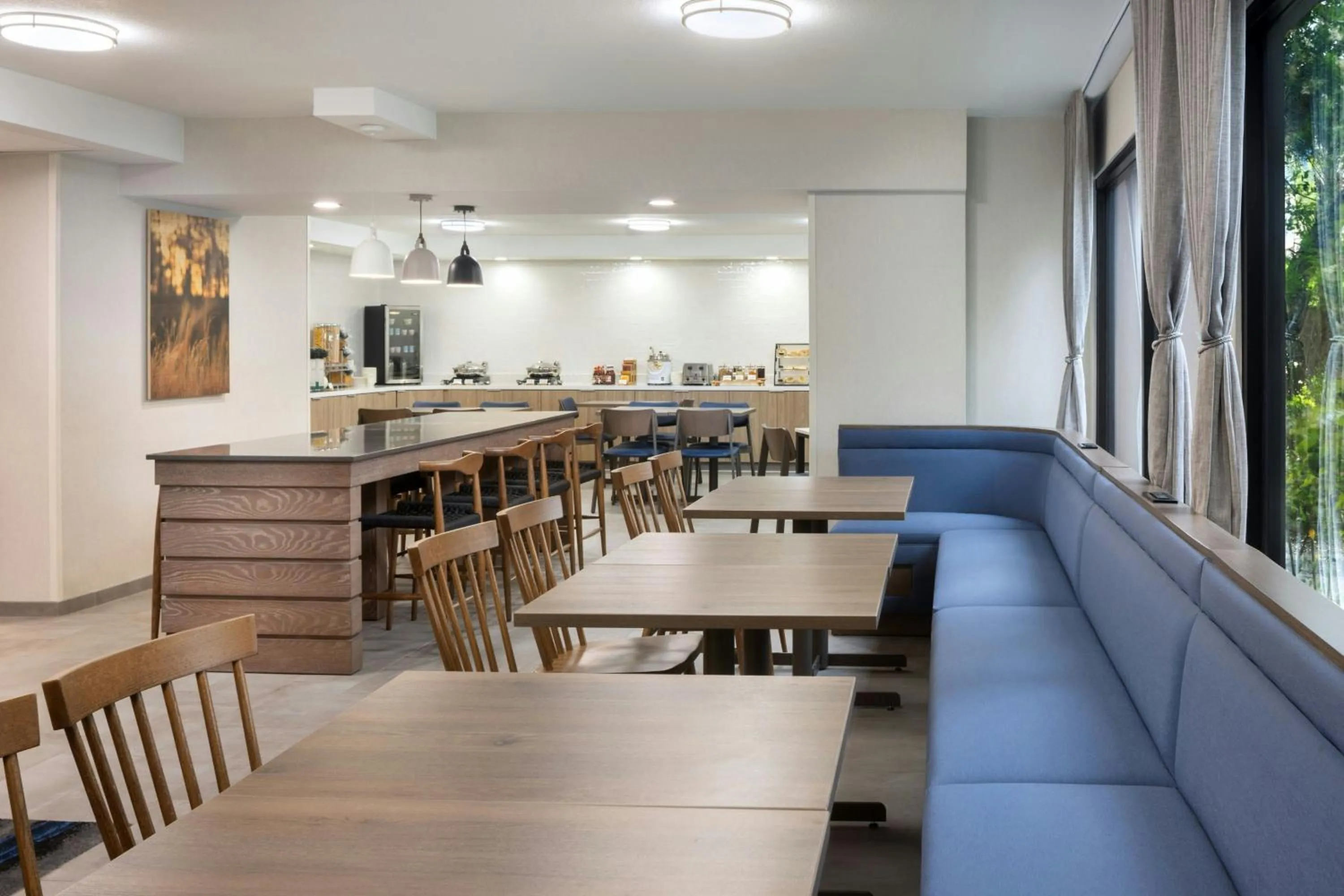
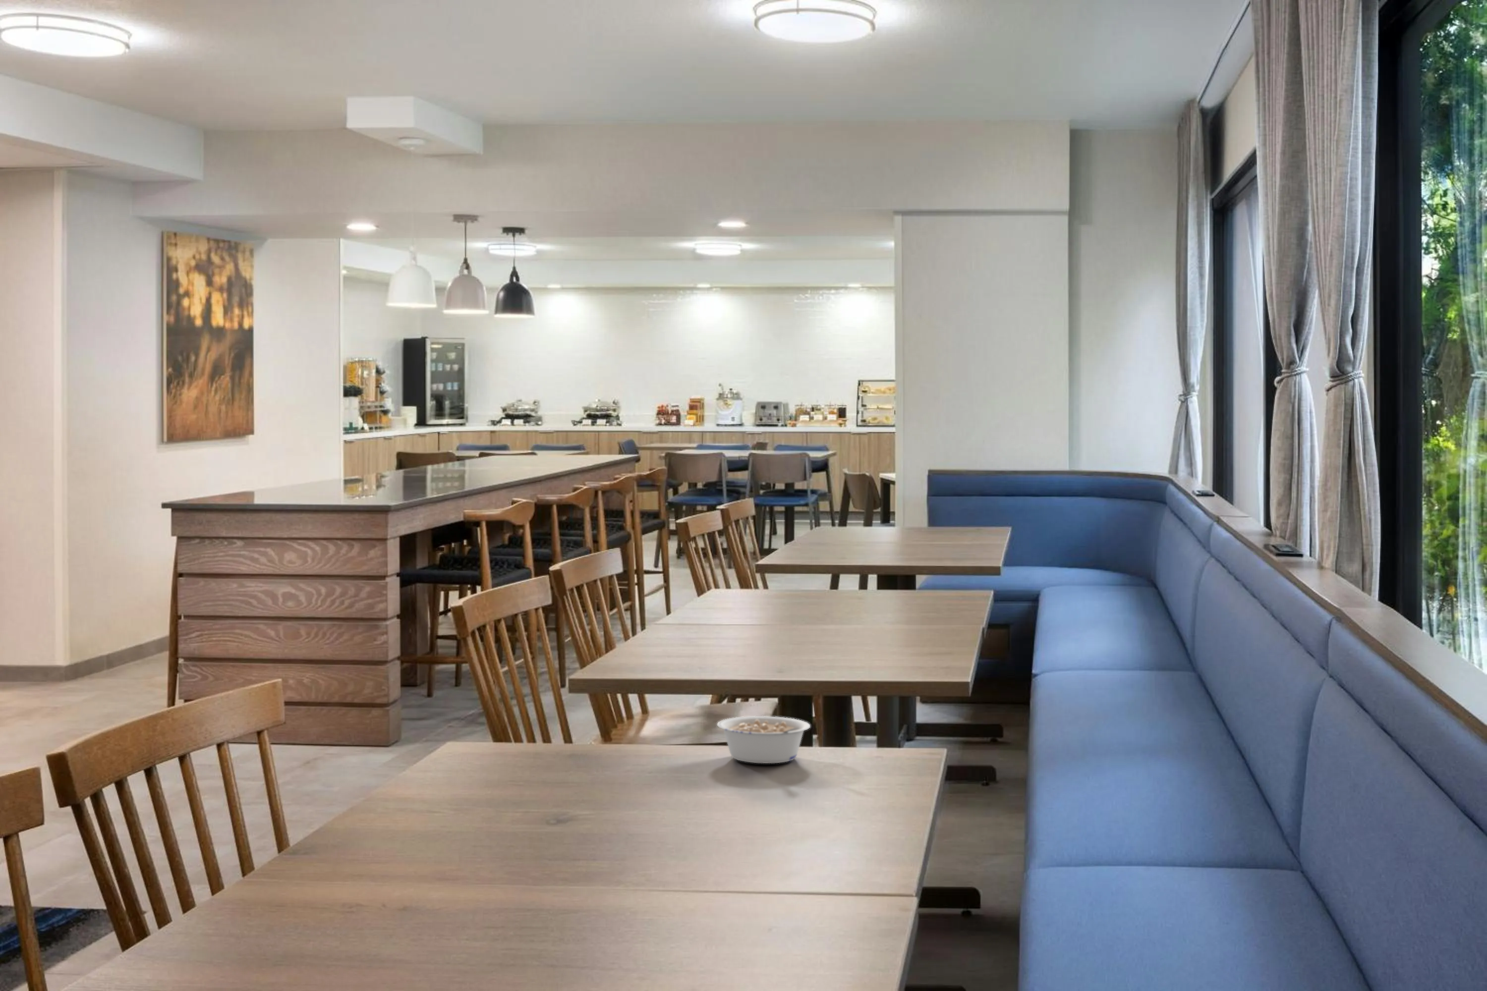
+ legume [716,716,811,764]
